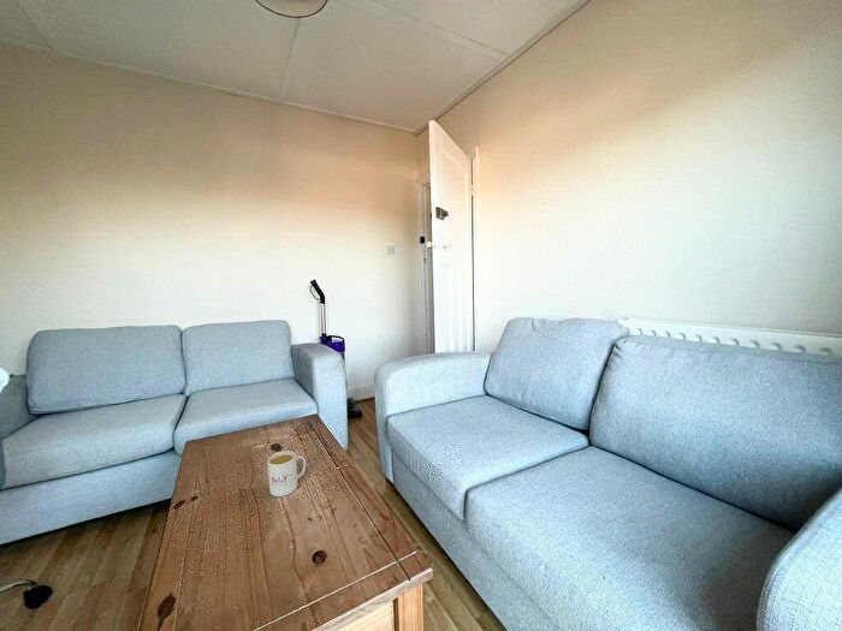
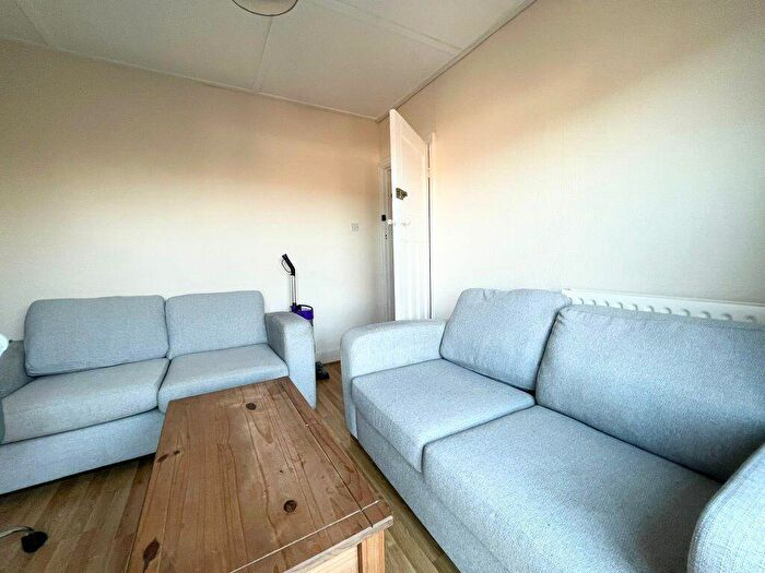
- mug [266,450,307,498]
